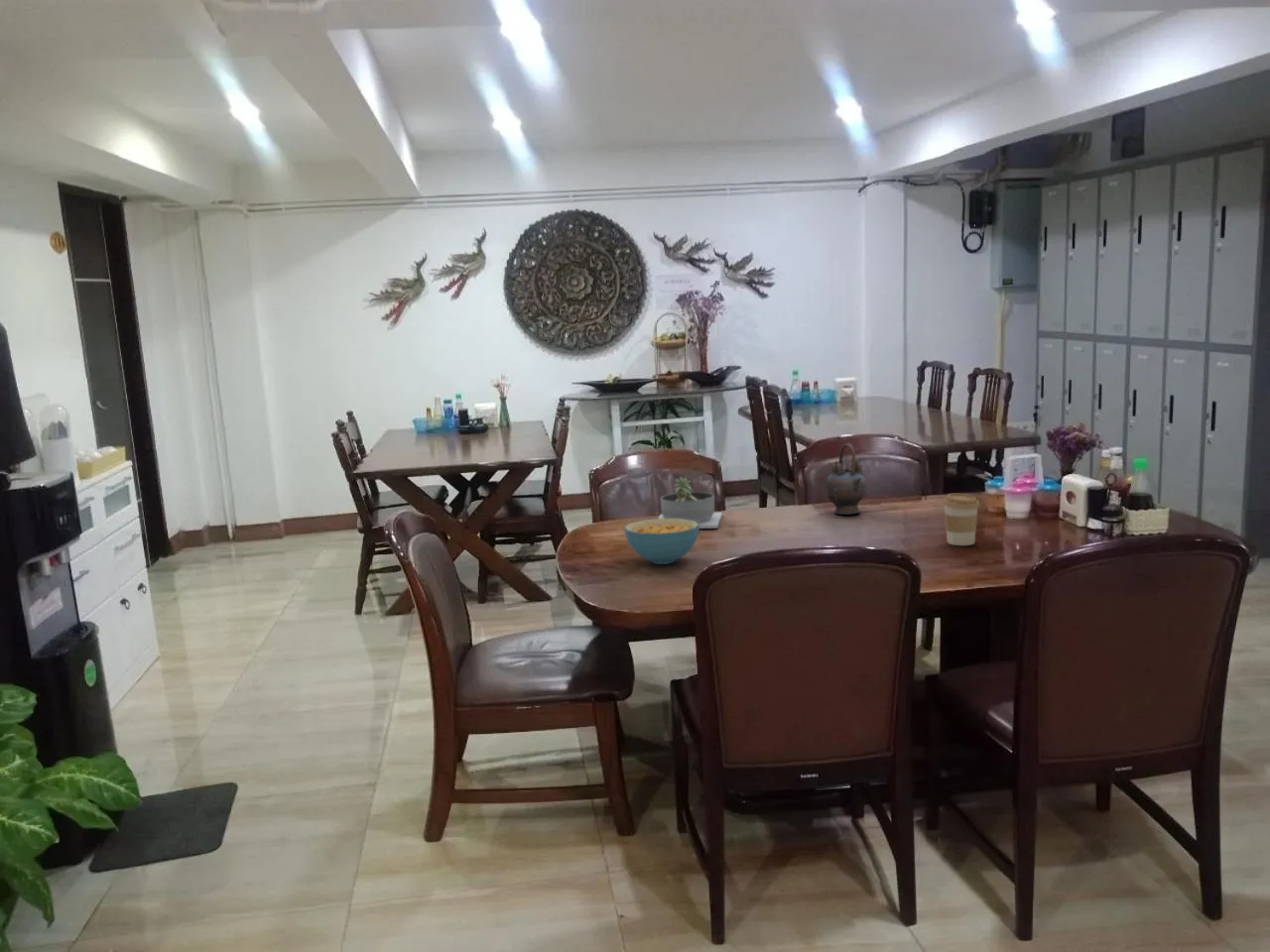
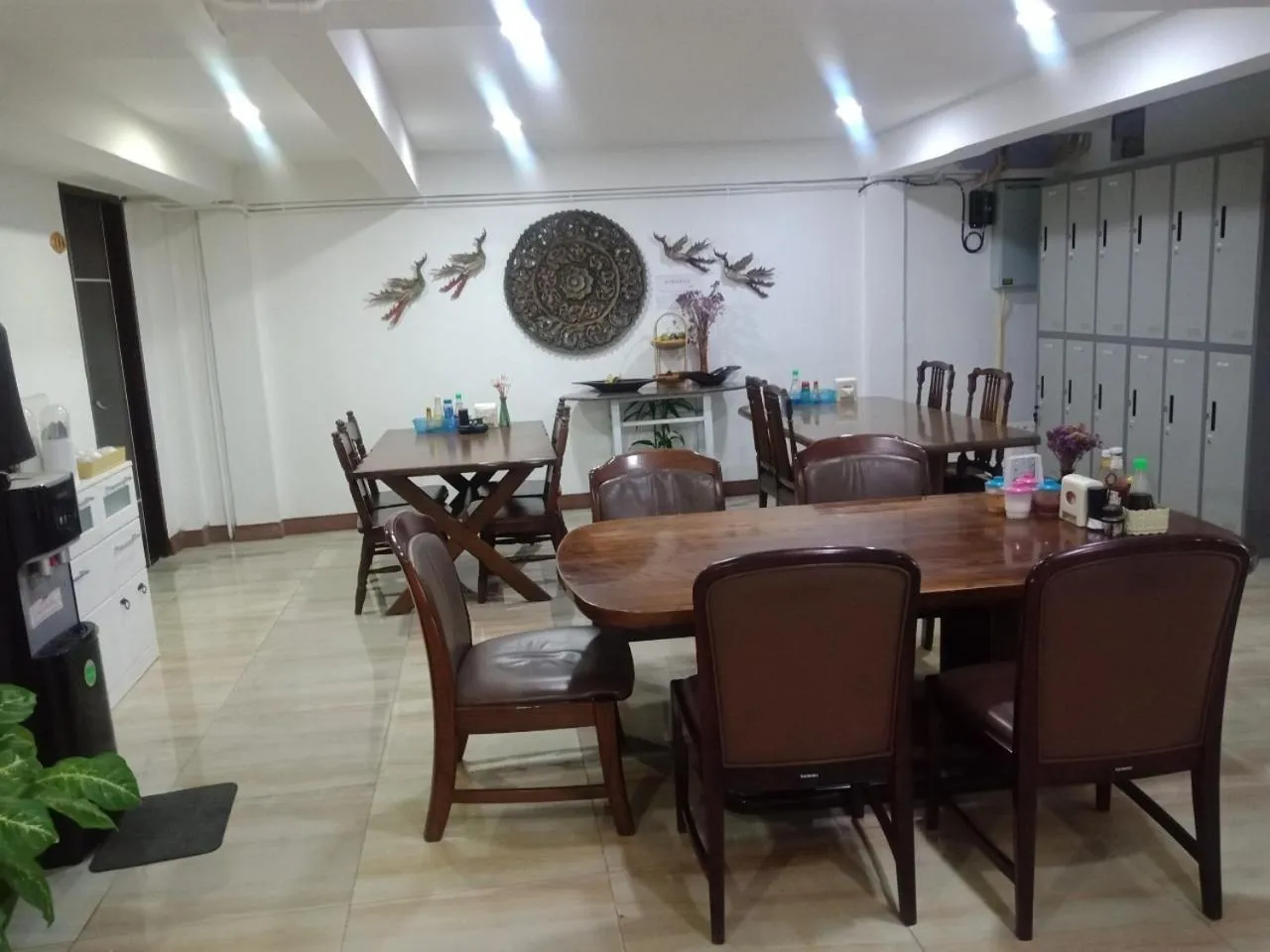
- coffee cup [942,493,980,546]
- cereal bowl [623,518,700,565]
- succulent planter [657,476,723,530]
- teapot [825,442,868,516]
